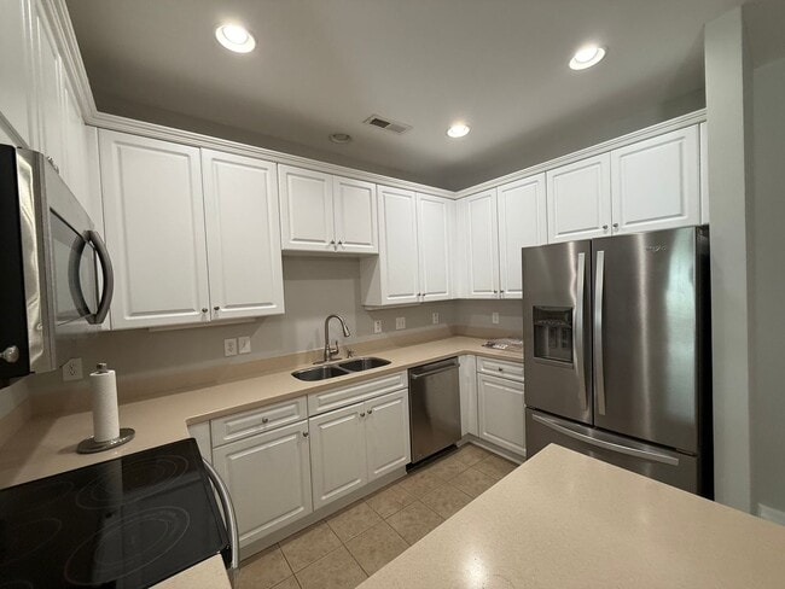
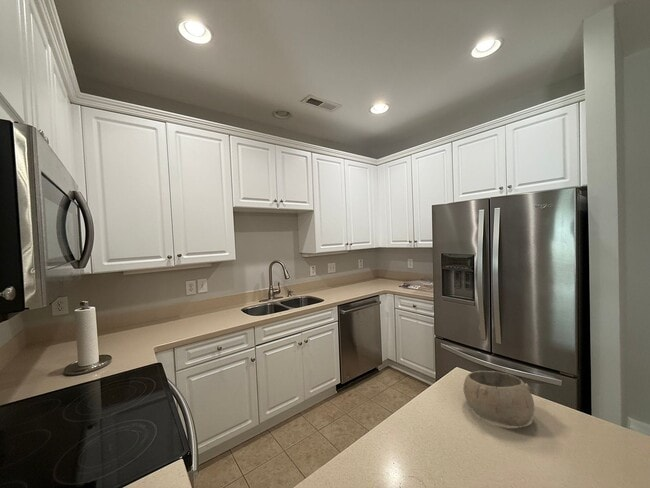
+ bowl [462,370,536,428]
